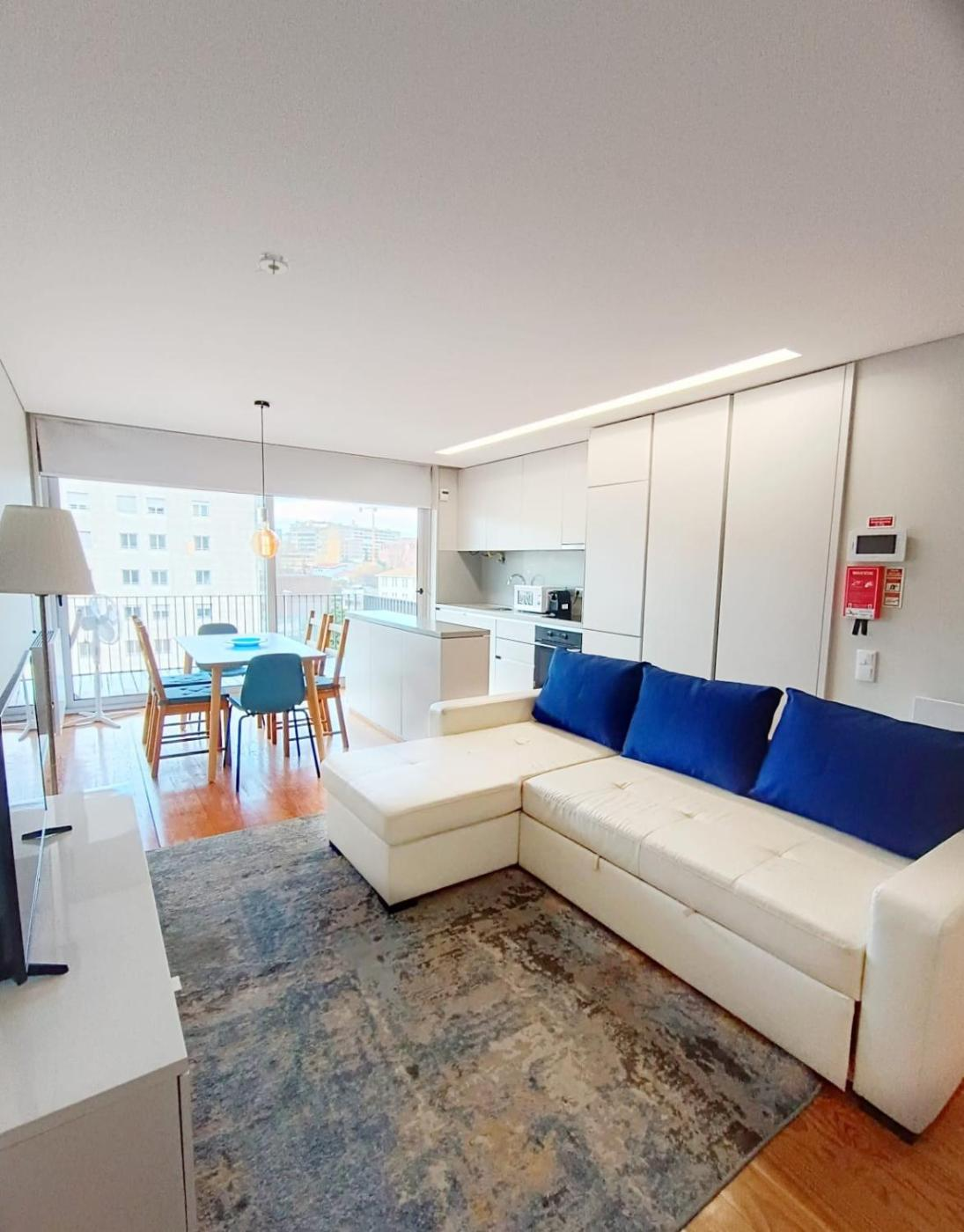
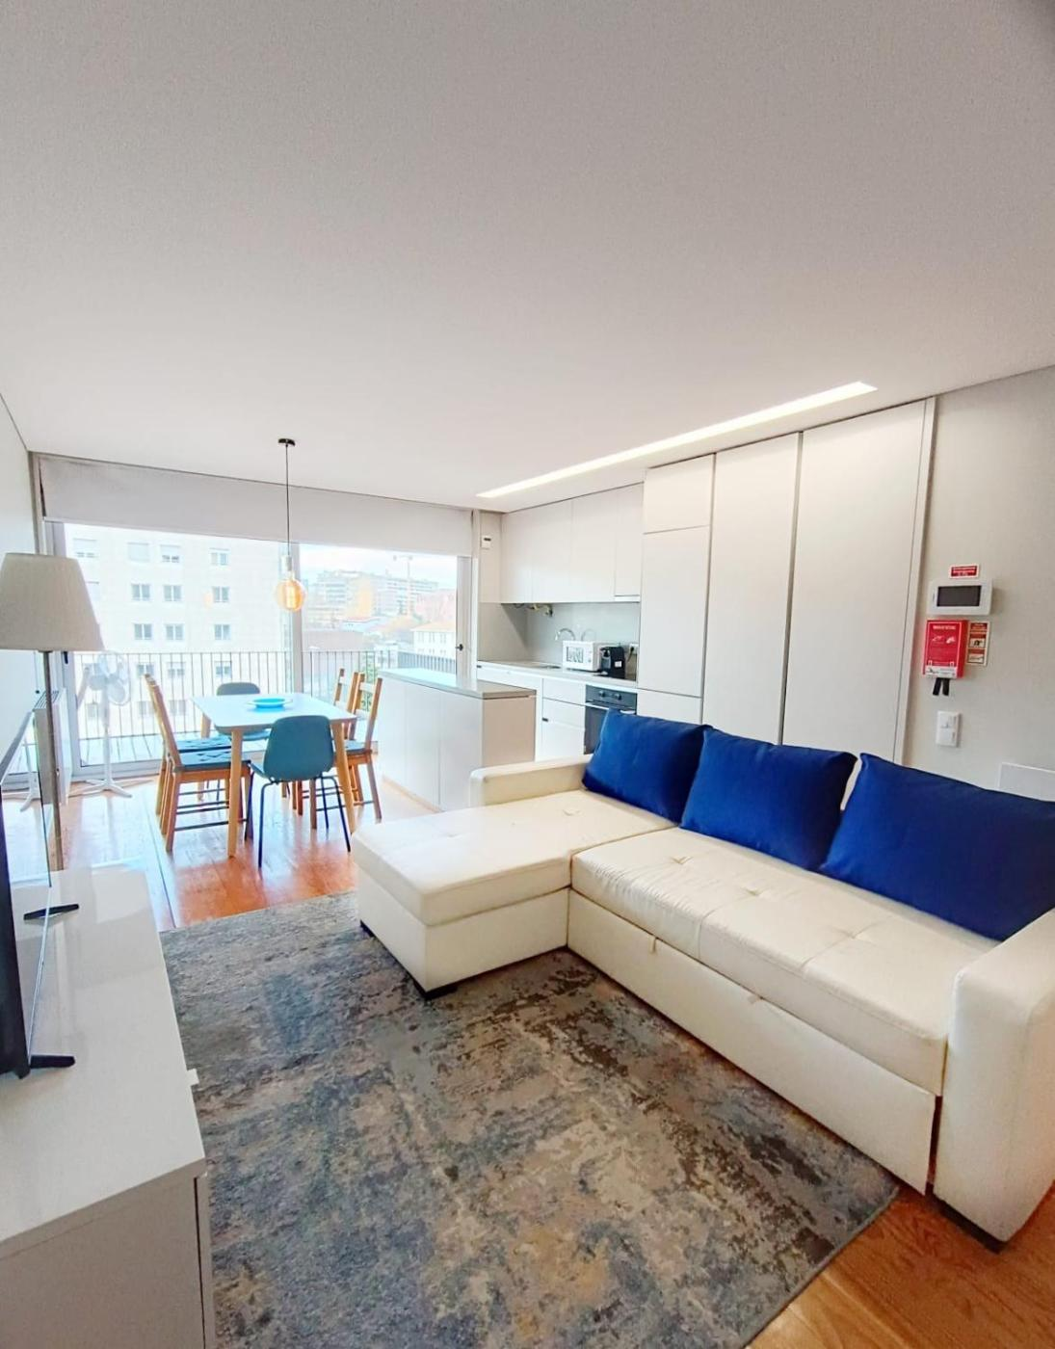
- smoke detector [254,251,291,275]
